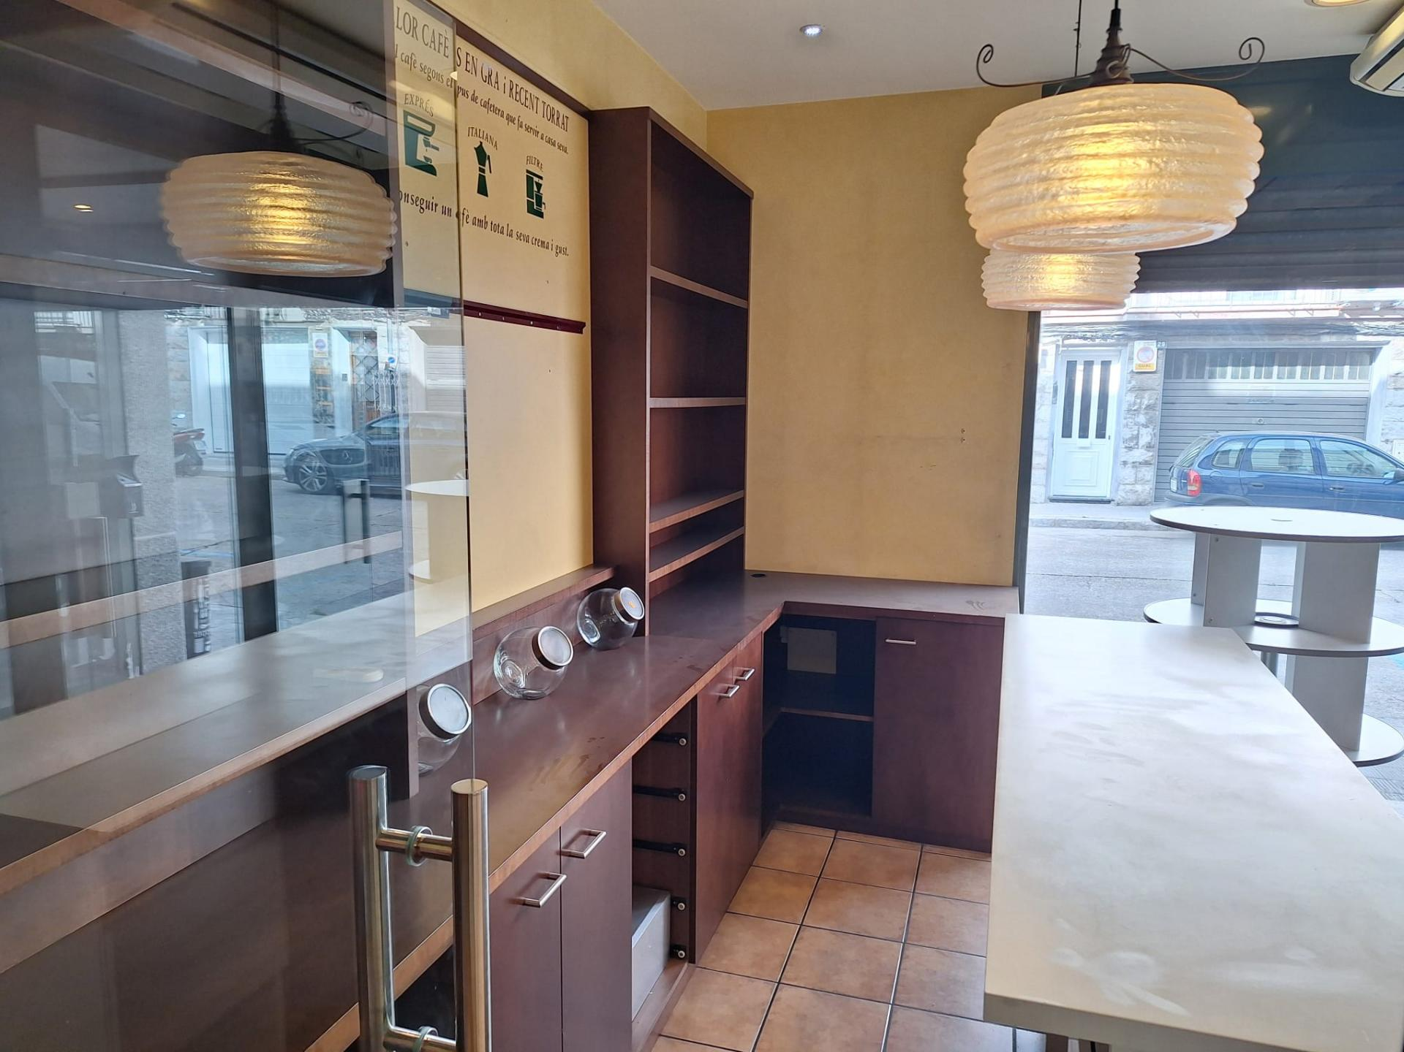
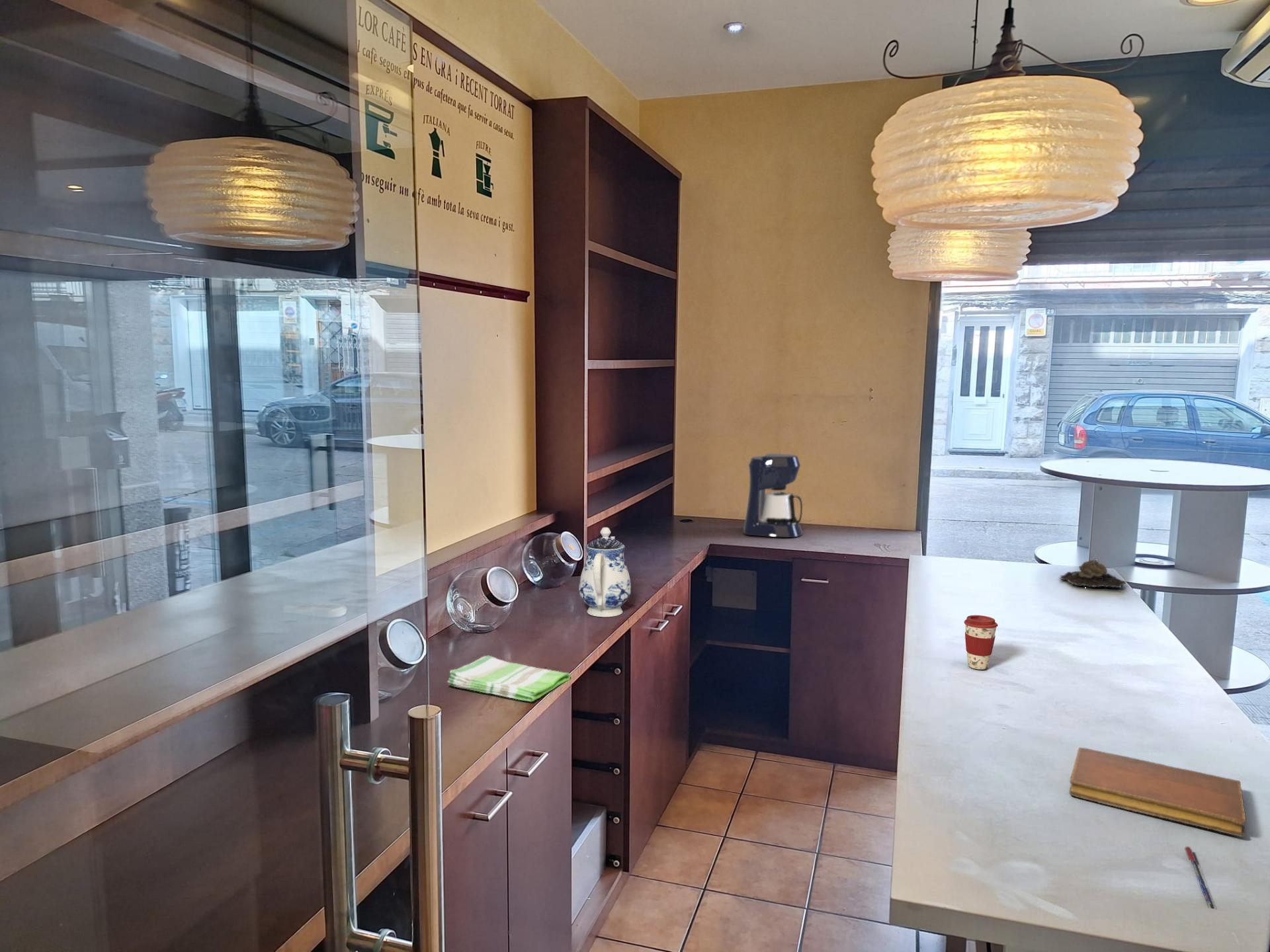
+ teapot [578,527,632,617]
+ coffee cup [963,614,999,670]
+ succulent plant [1060,559,1127,588]
+ coffee maker [743,453,803,538]
+ pen [1183,846,1215,908]
+ dish towel [446,654,572,702]
+ notebook [1069,747,1246,838]
